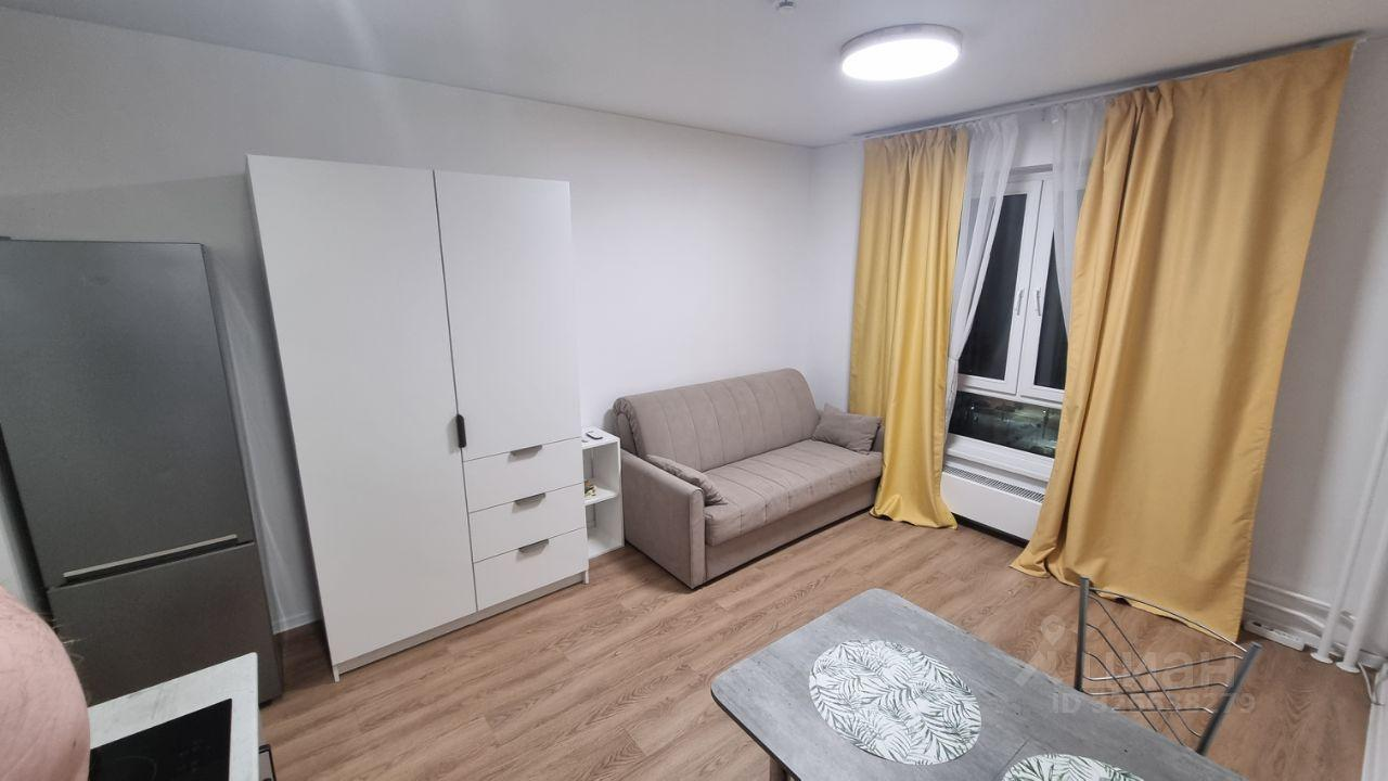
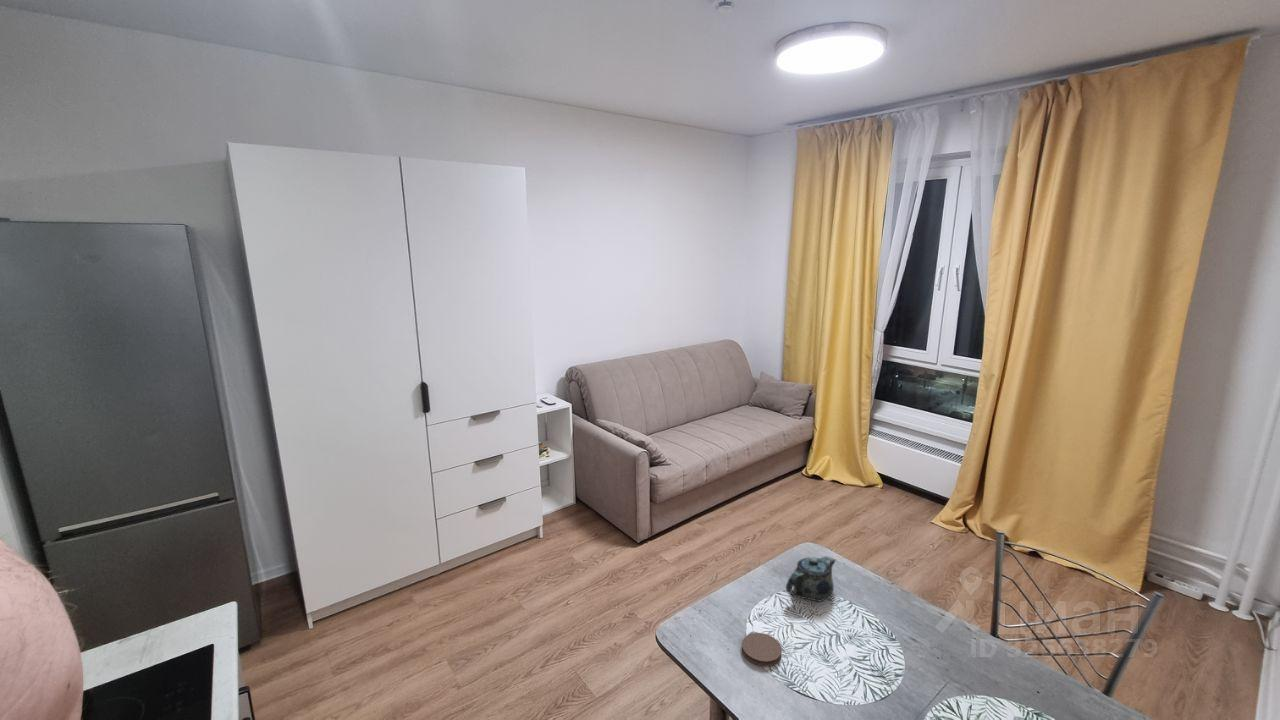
+ coaster [741,632,783,667]
+ chinaware [785,555,836,603]
